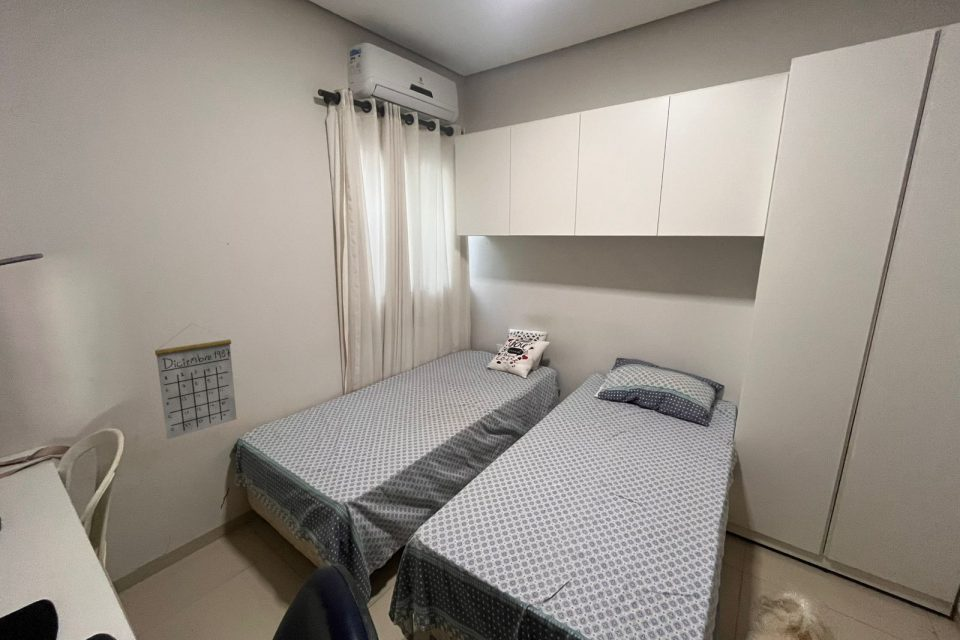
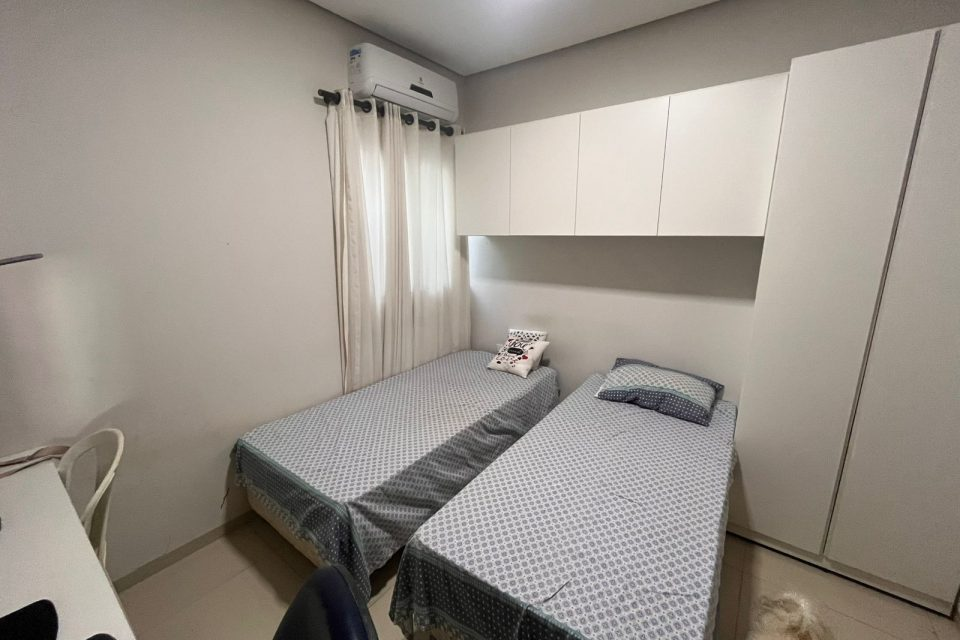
- calendar [154,322,238,440]
